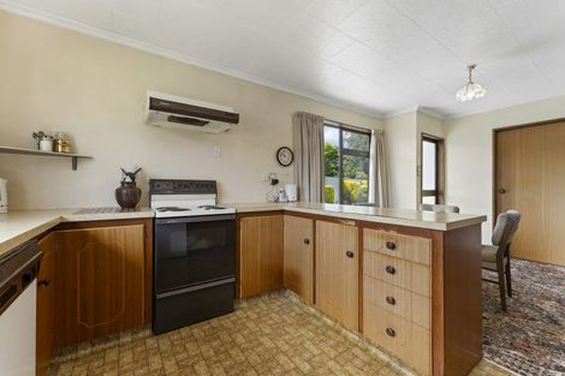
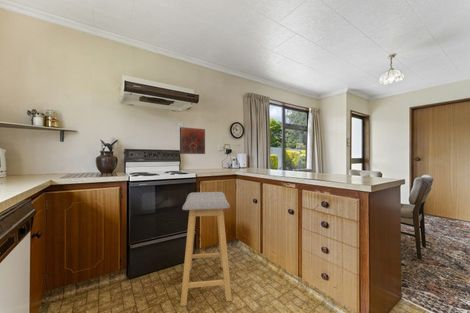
+ decorative tile [179,126,206,155]
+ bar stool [180,191,233,307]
